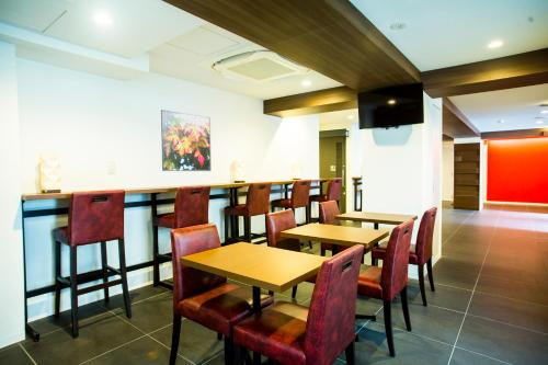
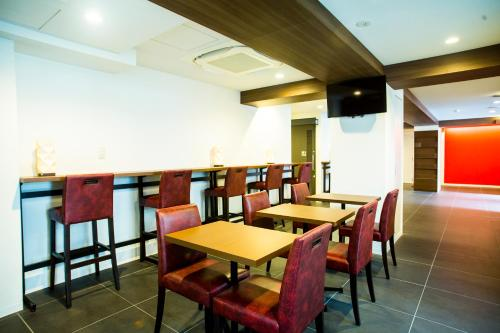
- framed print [160,109,212,172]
